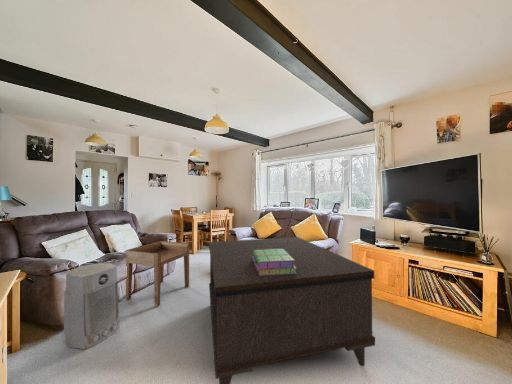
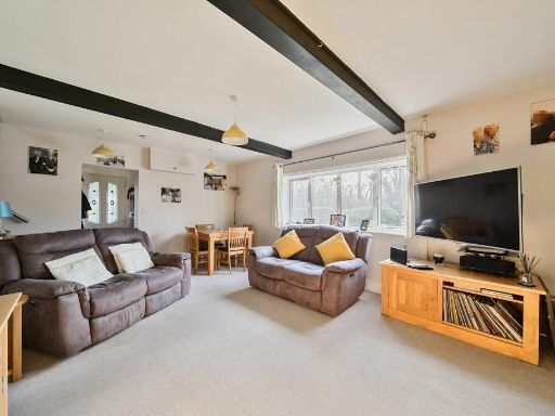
- side table [125,240,190,308]
- air purifier [63,262,121,350]
- coffee table [208,236,376,384]
- stack of books [252,249,296,276]
